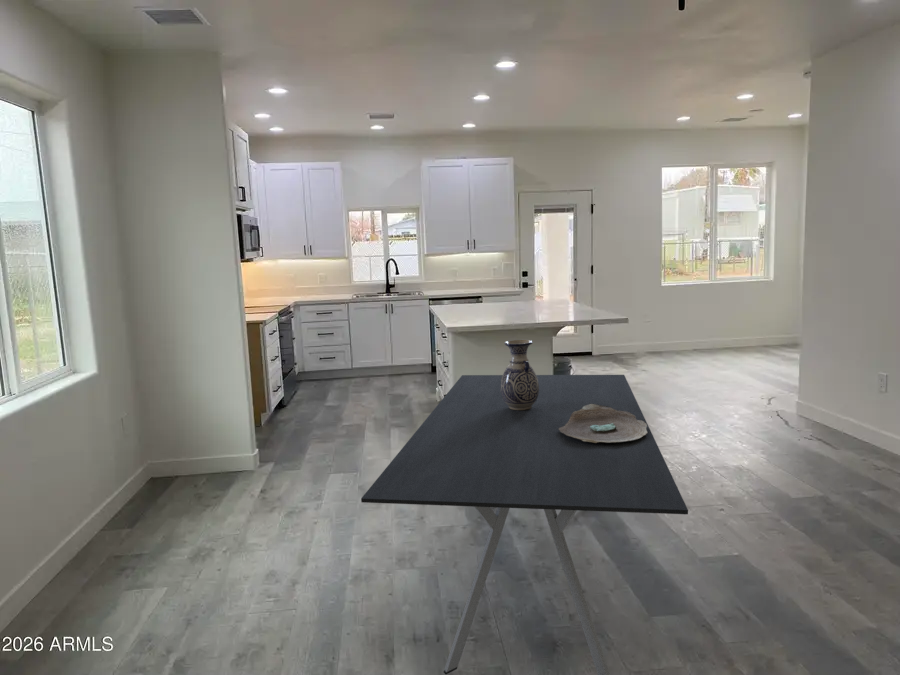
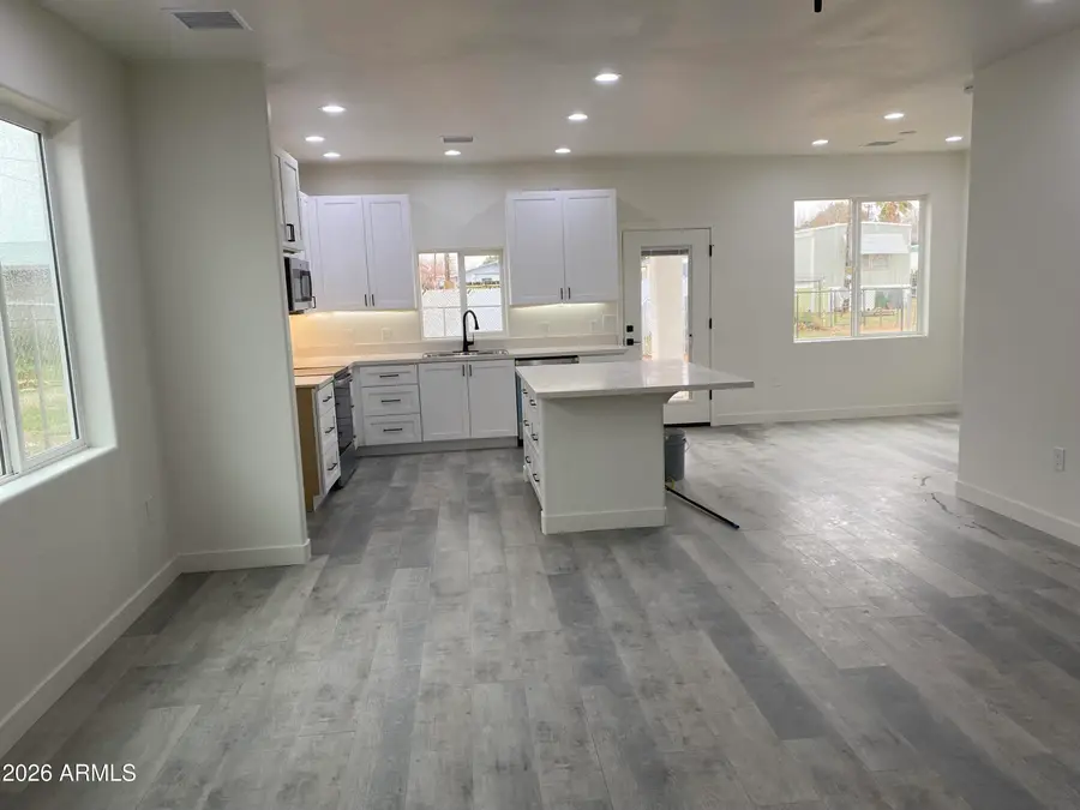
- dining table [360,374,689,675]
- vase [500,339,539,410]
- decorative bowl [559,404,647,443]
